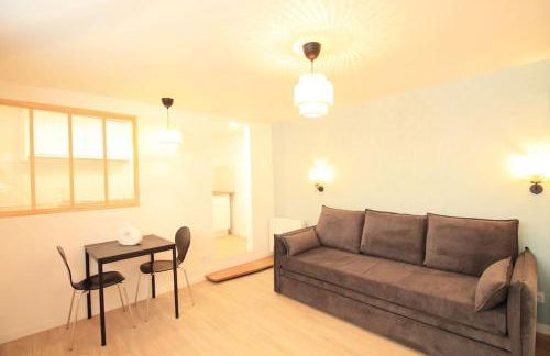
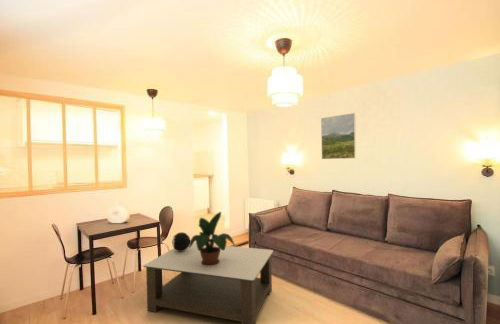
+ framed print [320,112,357,160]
+ decorative orb [171,231,191,251]
+ potted plant [189,211,236,267]
+ coffee table [142,242,274,324]
